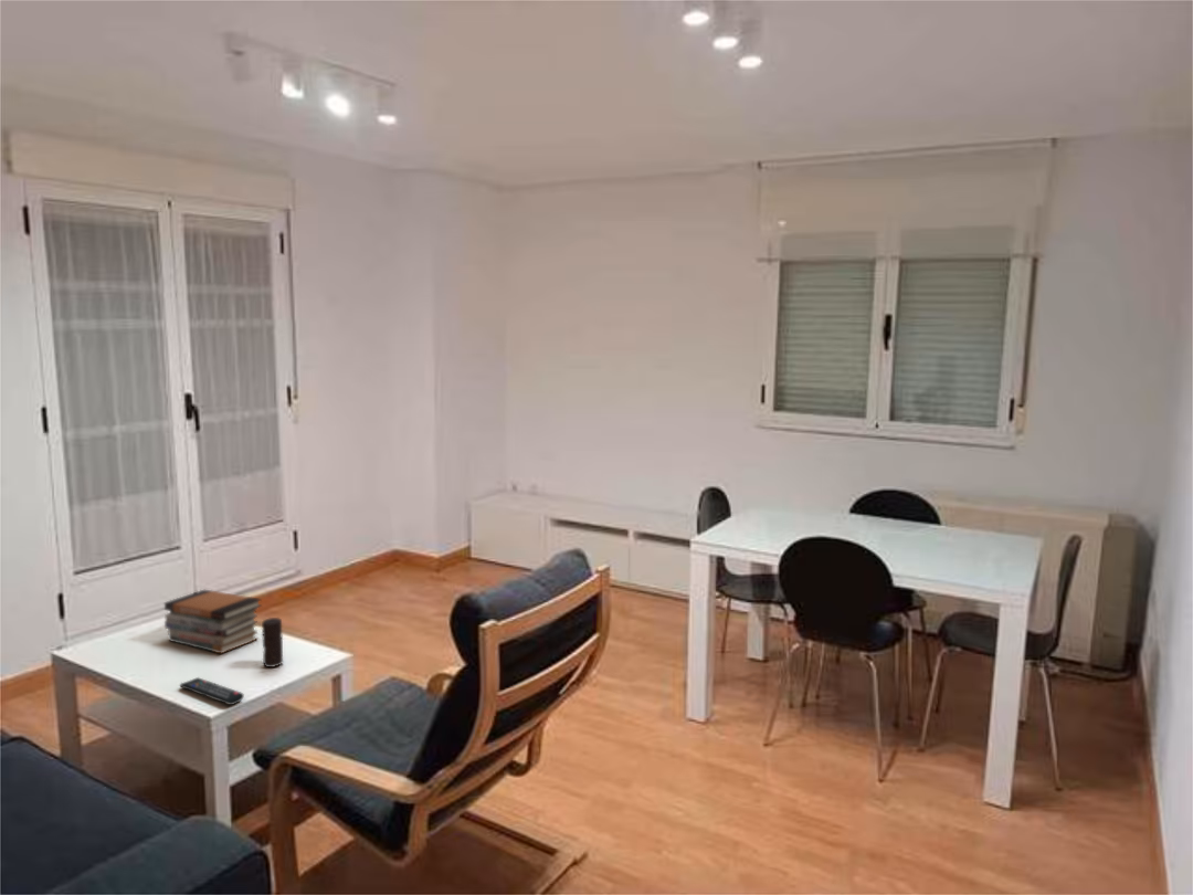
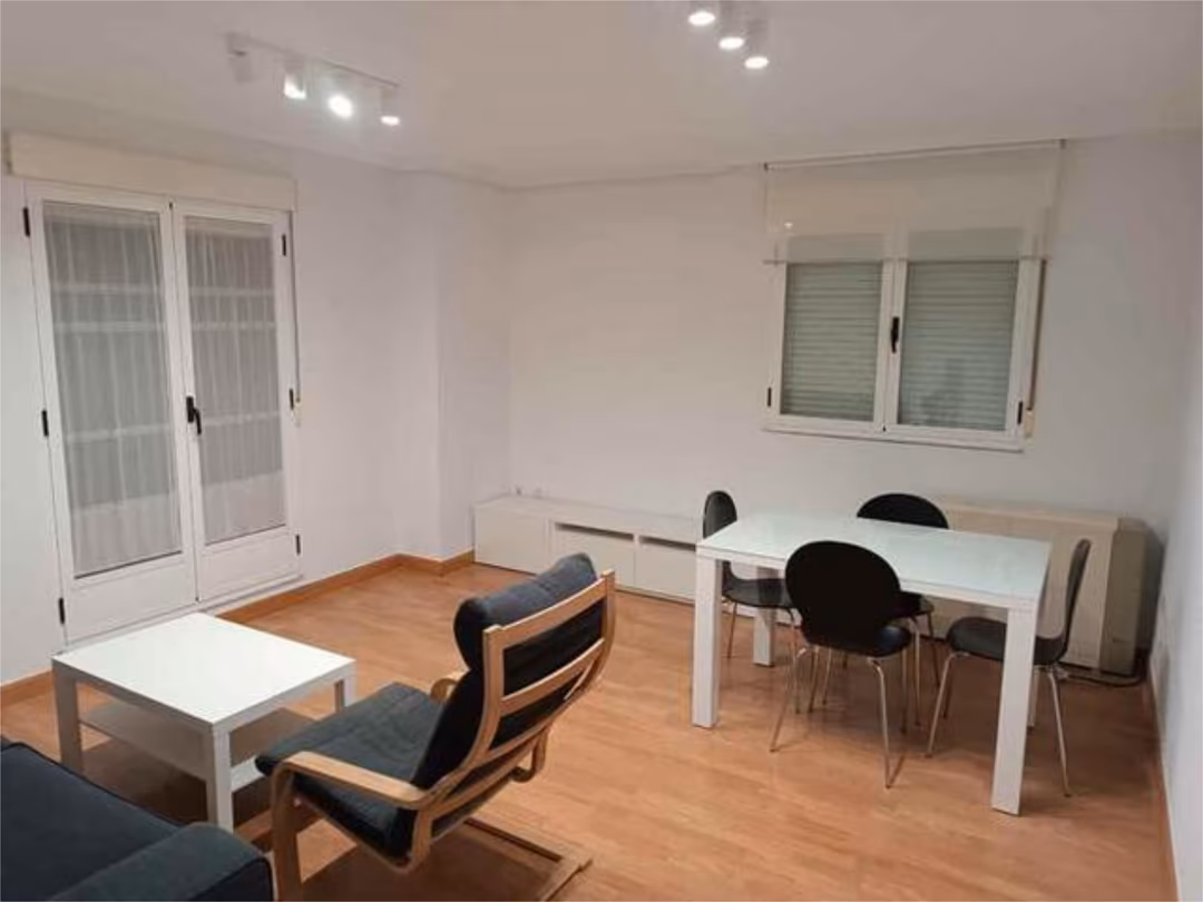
- candle [261,617,284,668]
- book stack [163,589,263,654]
- remote control [179,676,245,706]
